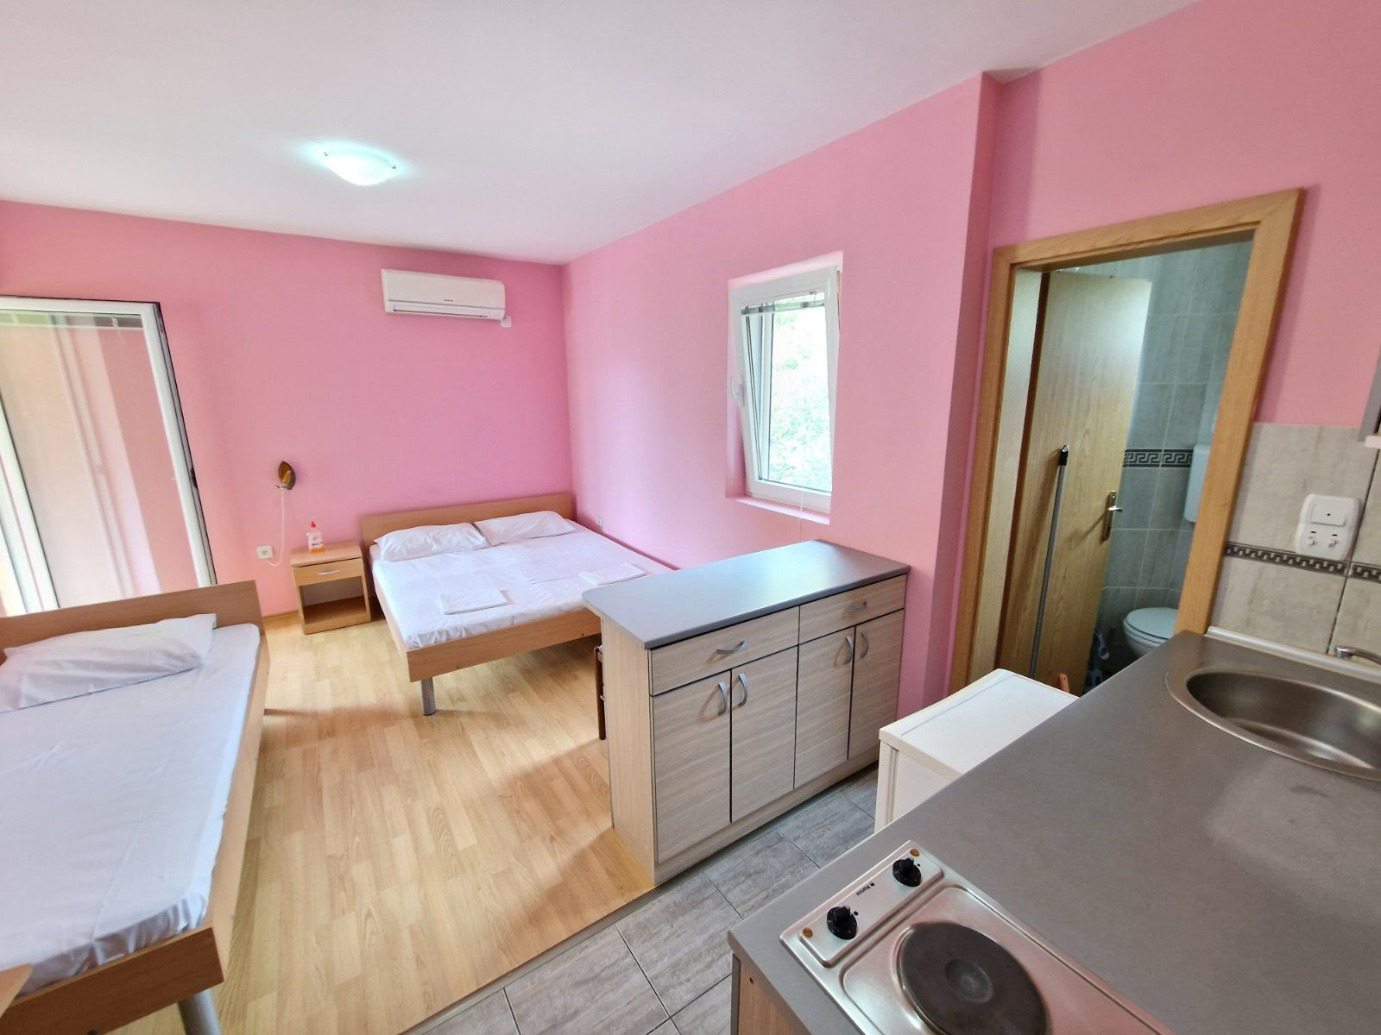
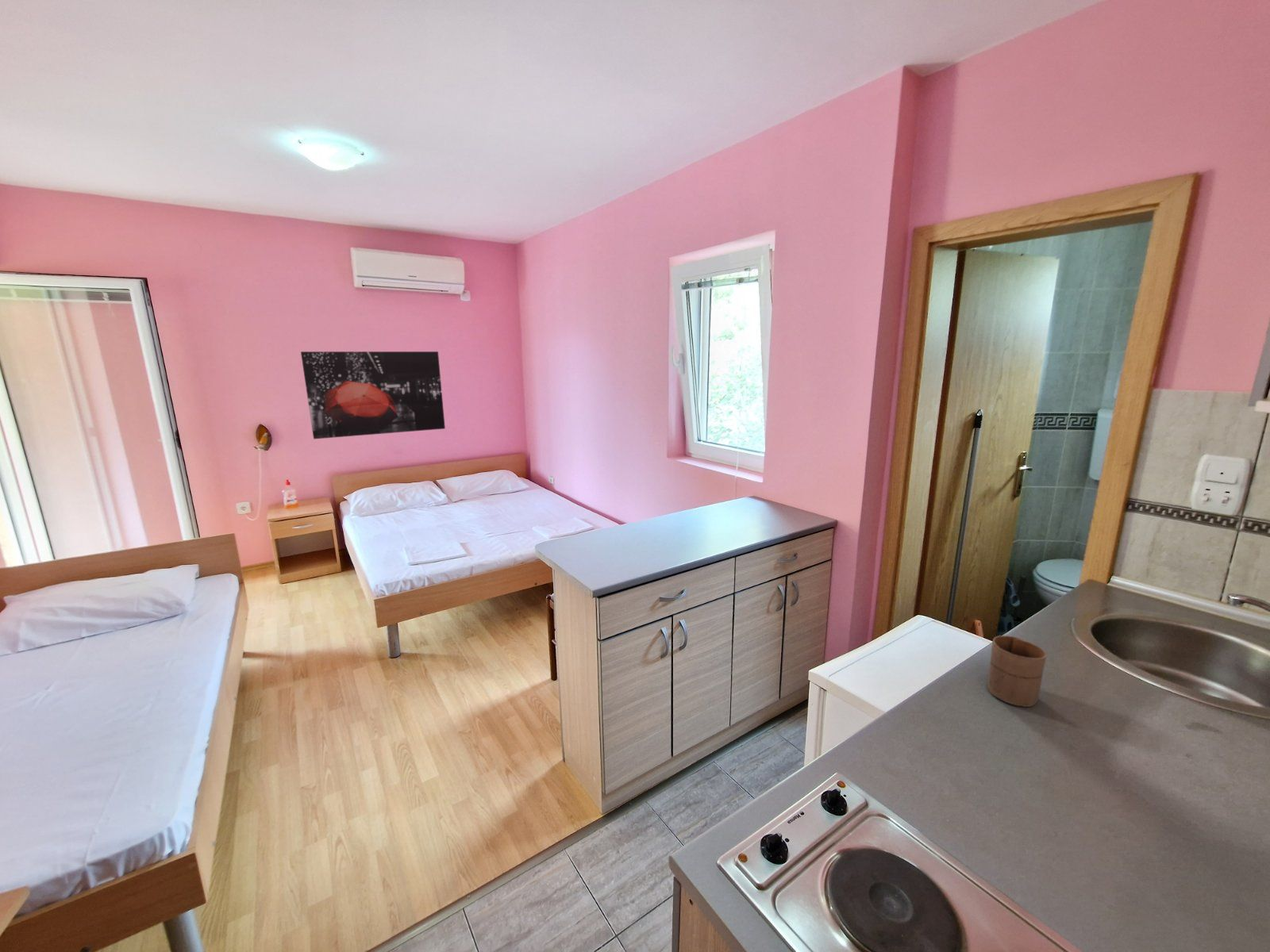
+ wall art [300,351,446,440]
+ cup [987,635,1048,708]
